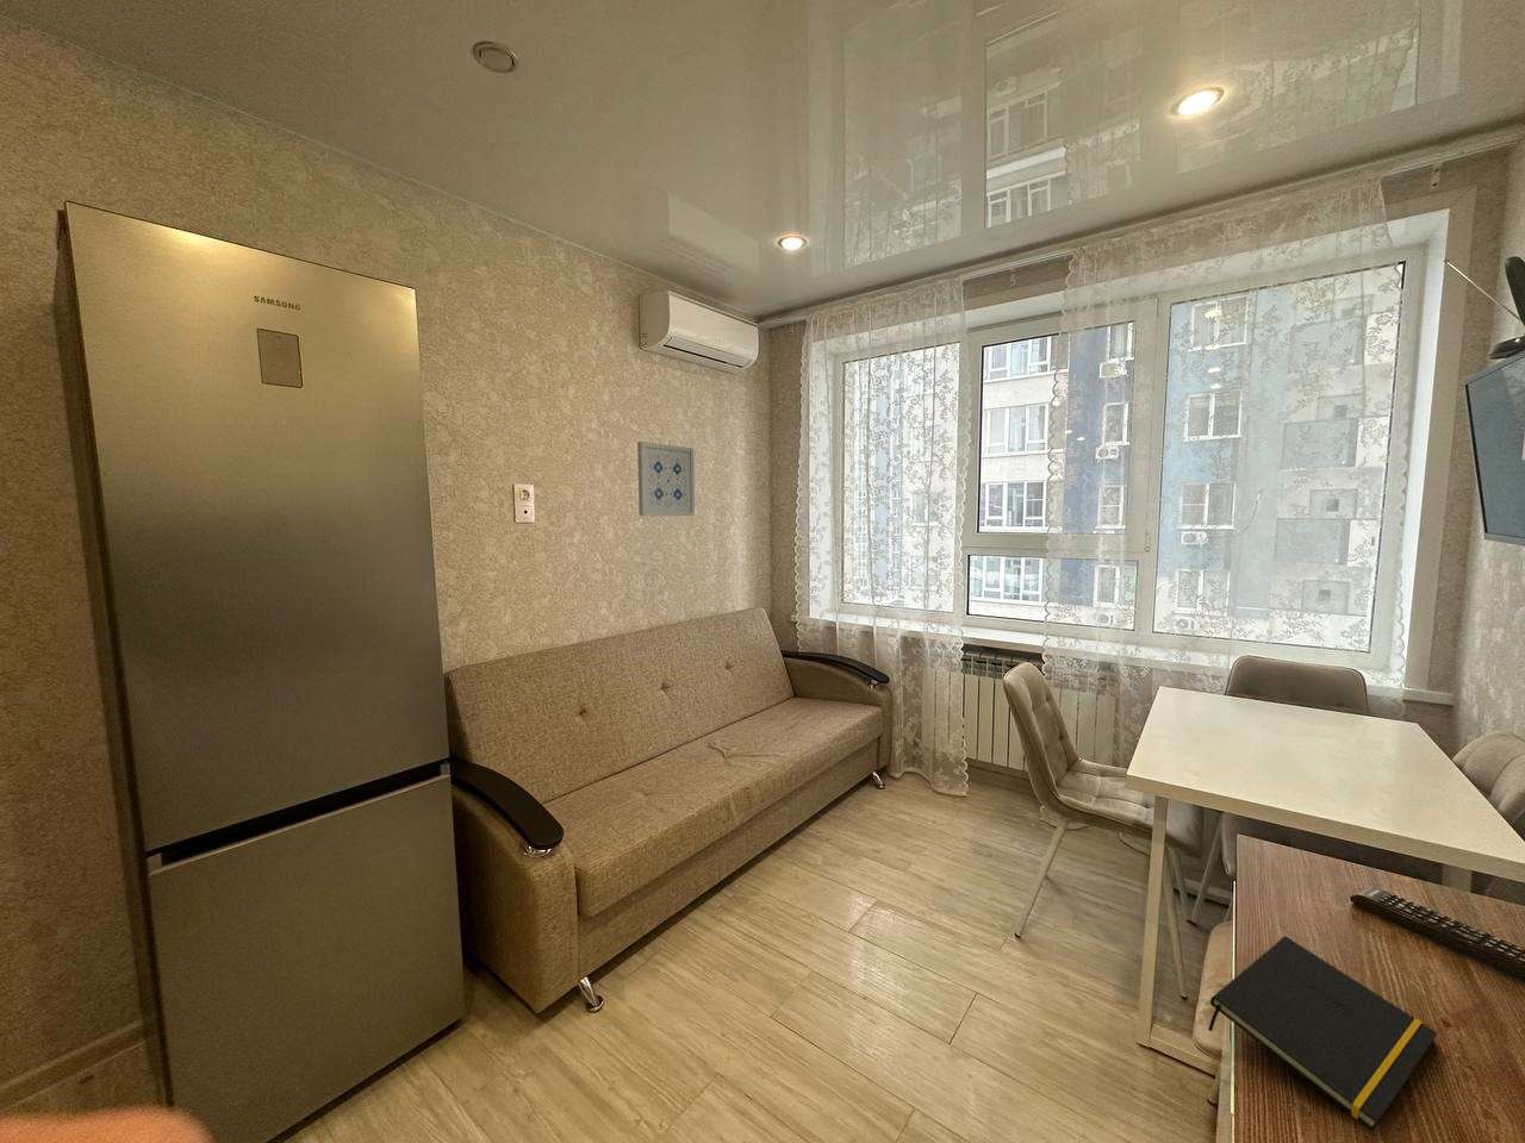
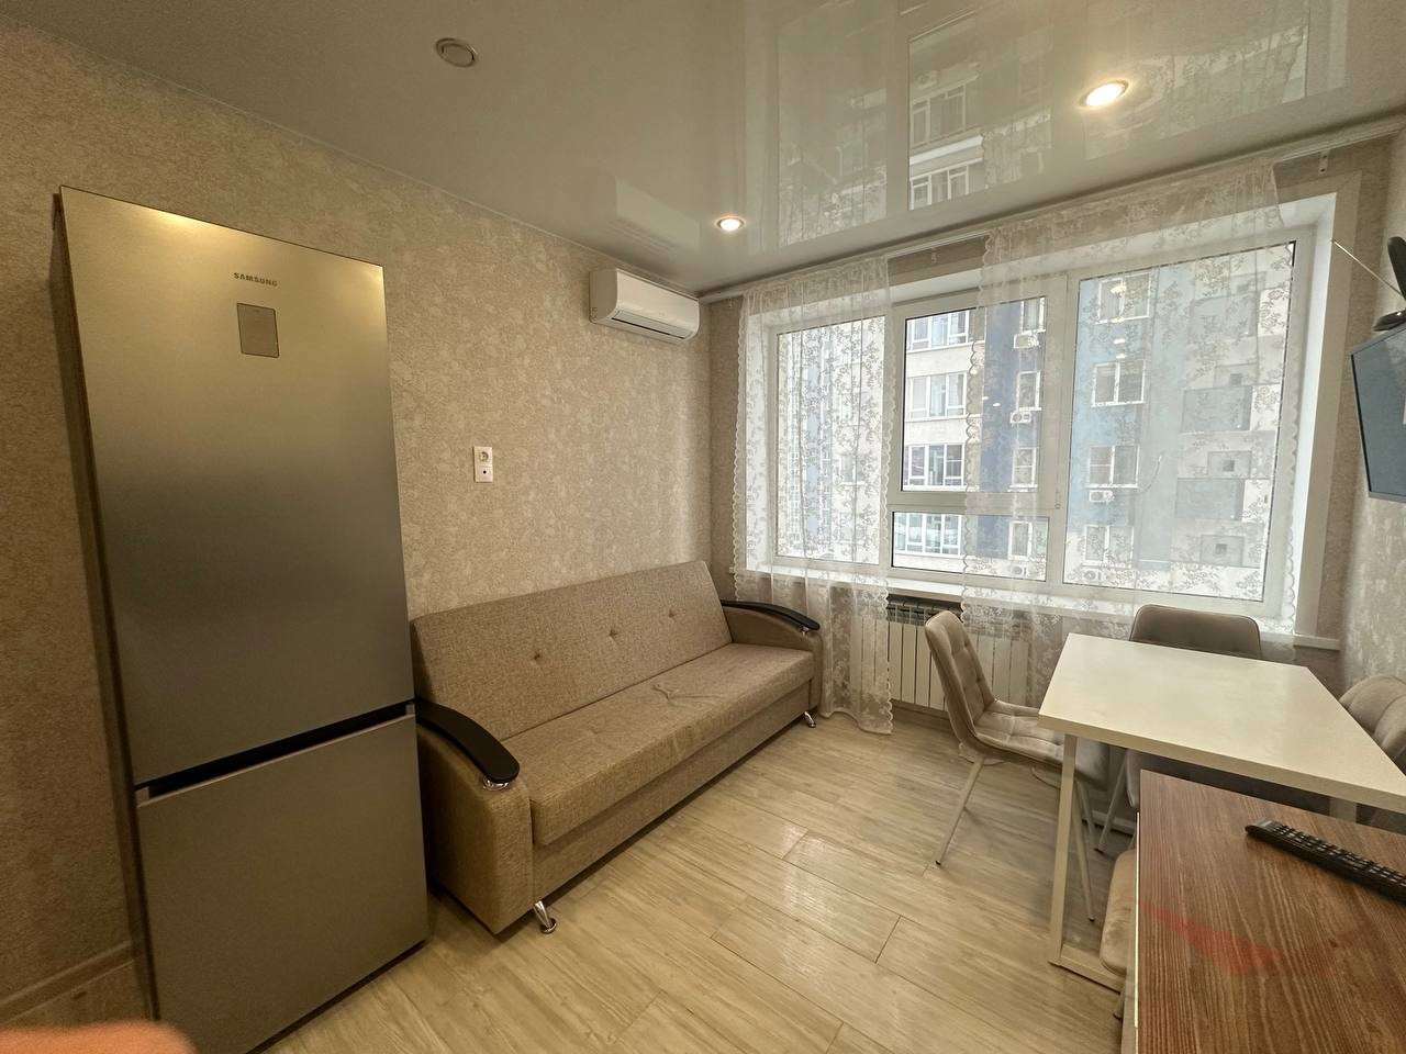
- notepad [1207,934,1439,1132]
- wall art [636,441,695,516]
